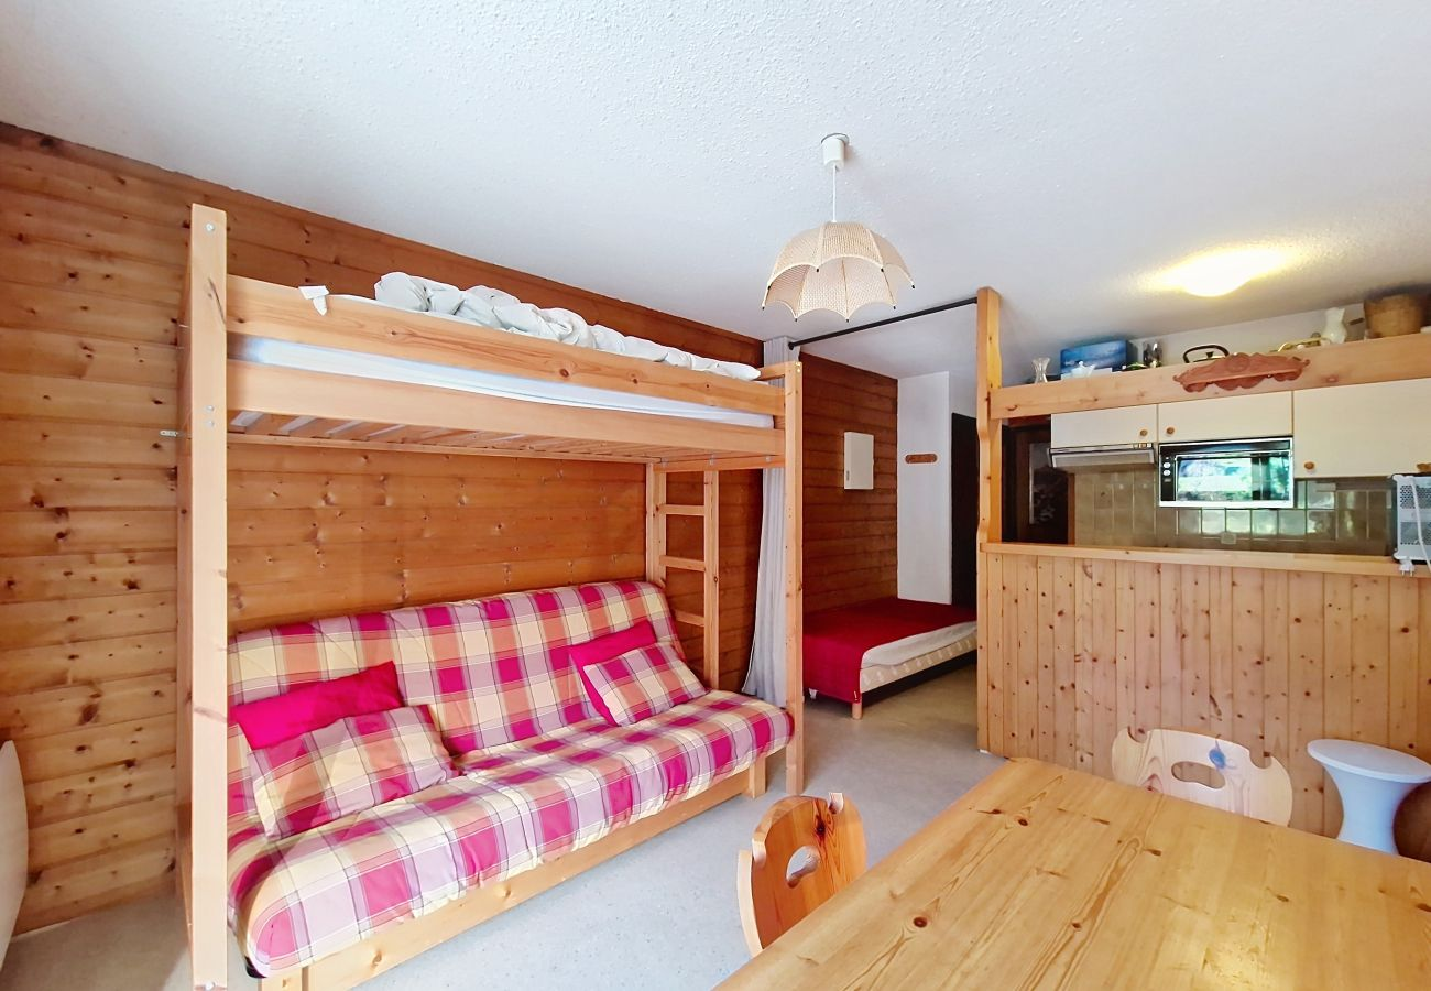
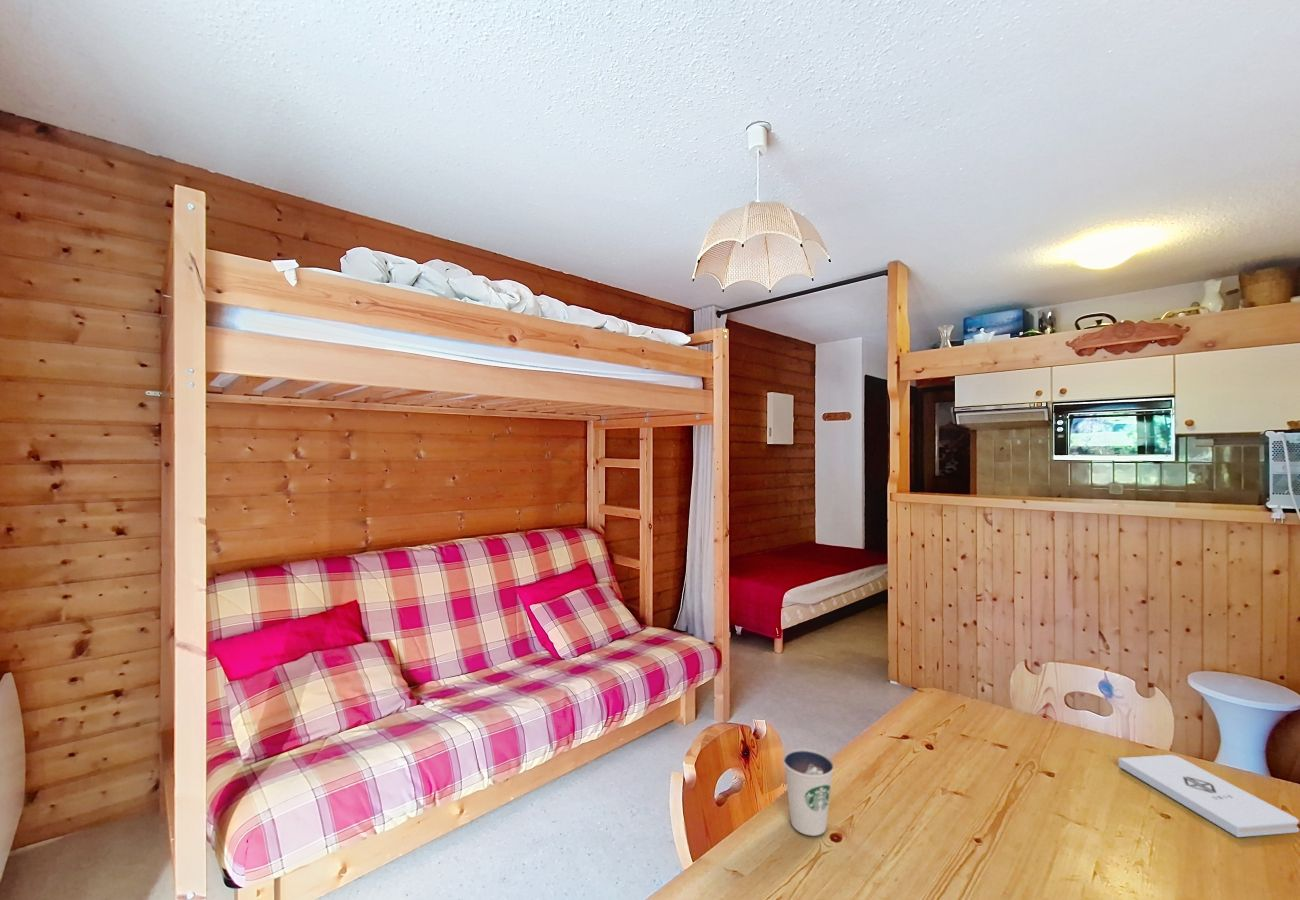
+ notepad [1118,754,1300,838]
+ dixie cup [782,748,835,837]
